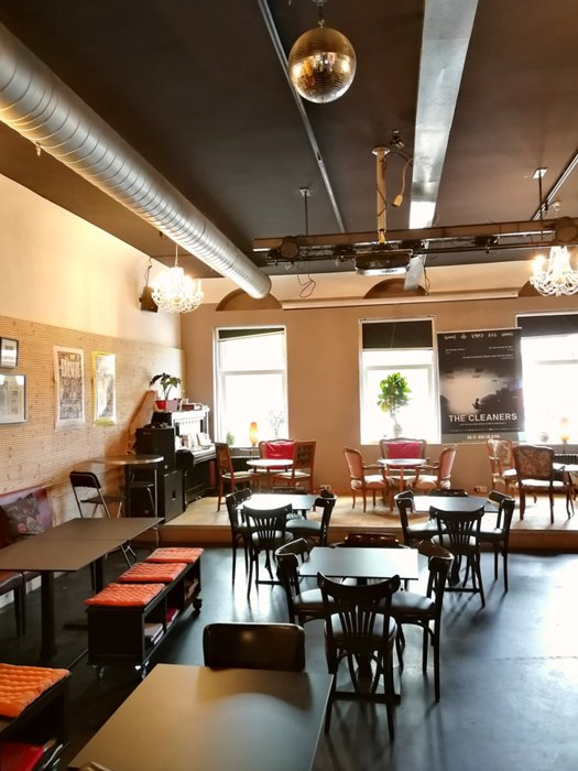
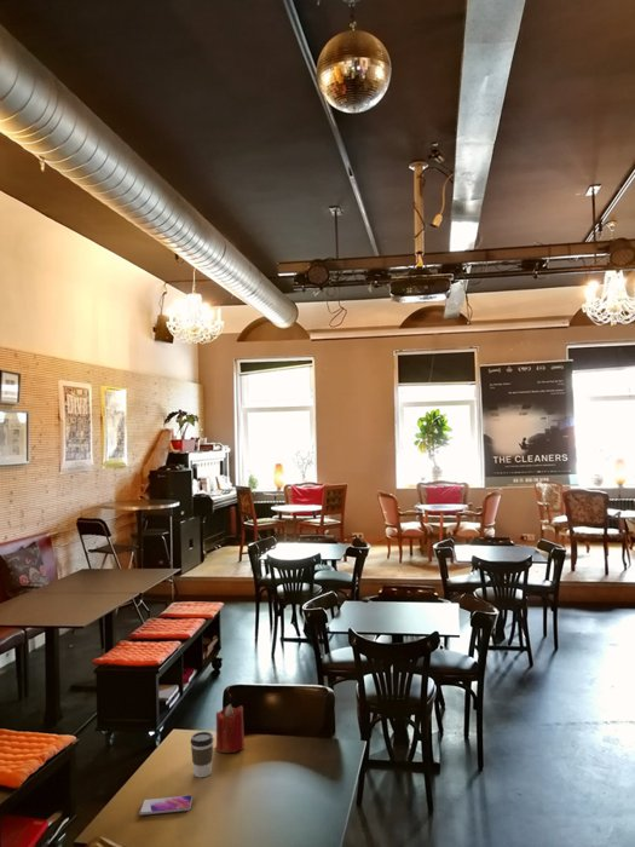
+ candle [215,703,246,754]
+ smartphone [138,794,194,817]
+ coffee cup [190,731,215,778]
